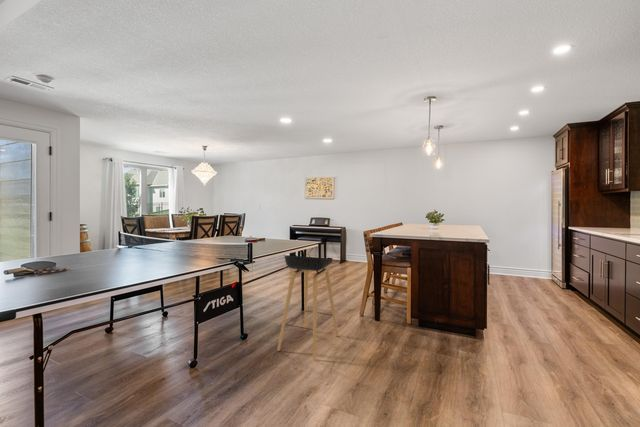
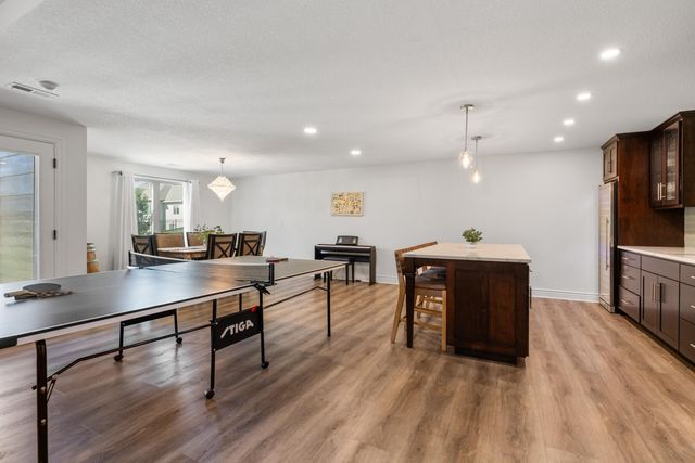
- stool [276,254,339,360]
